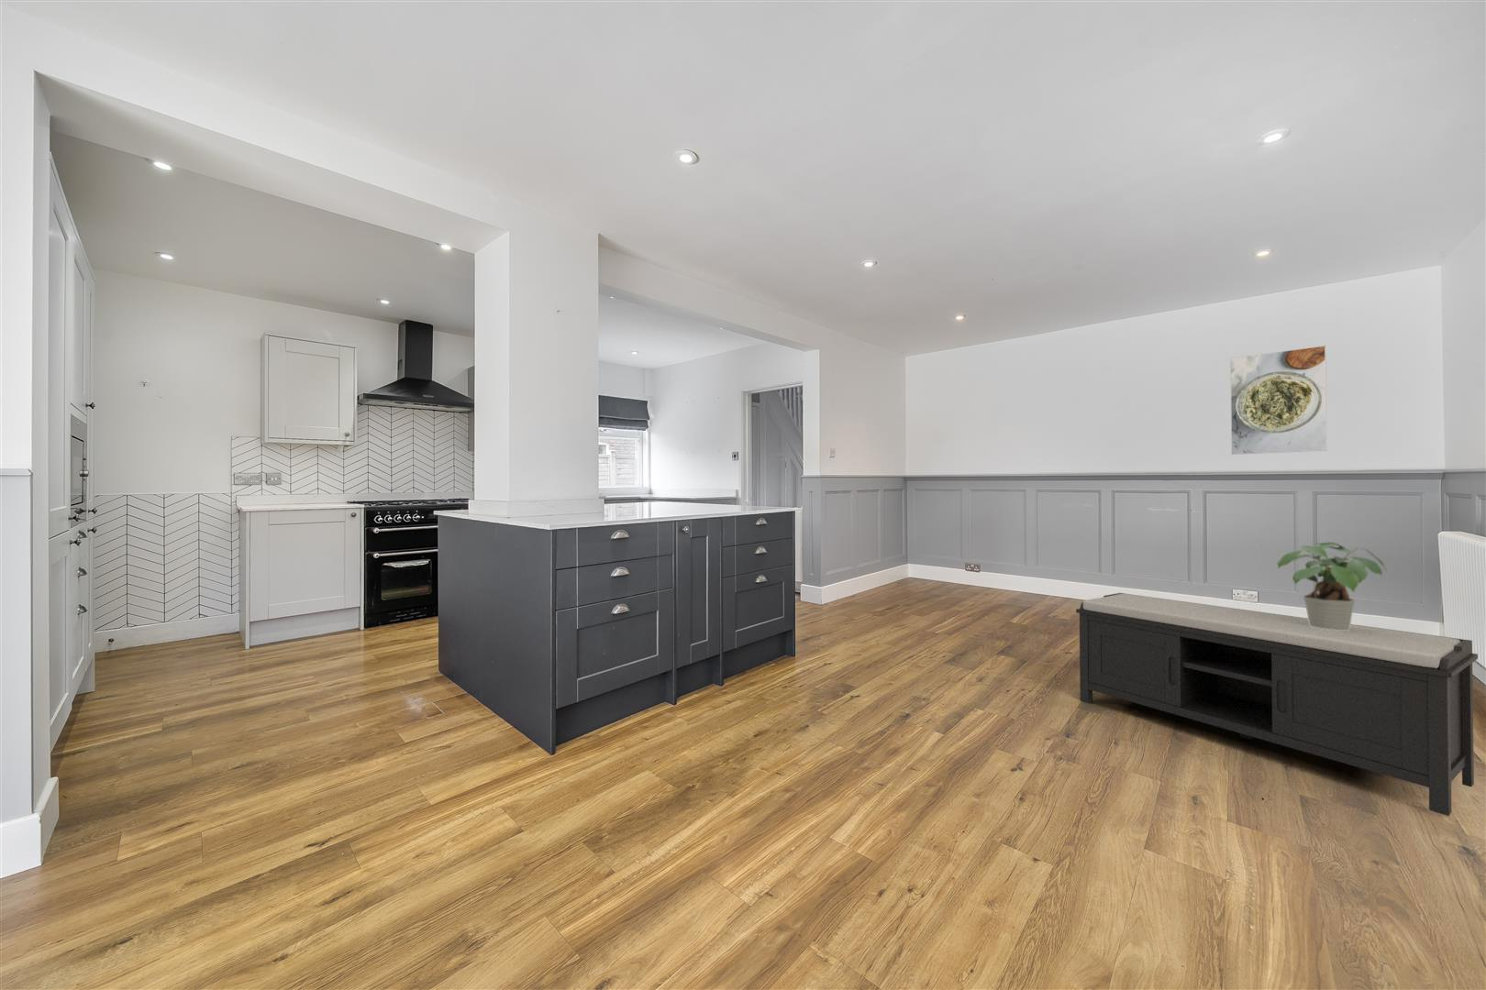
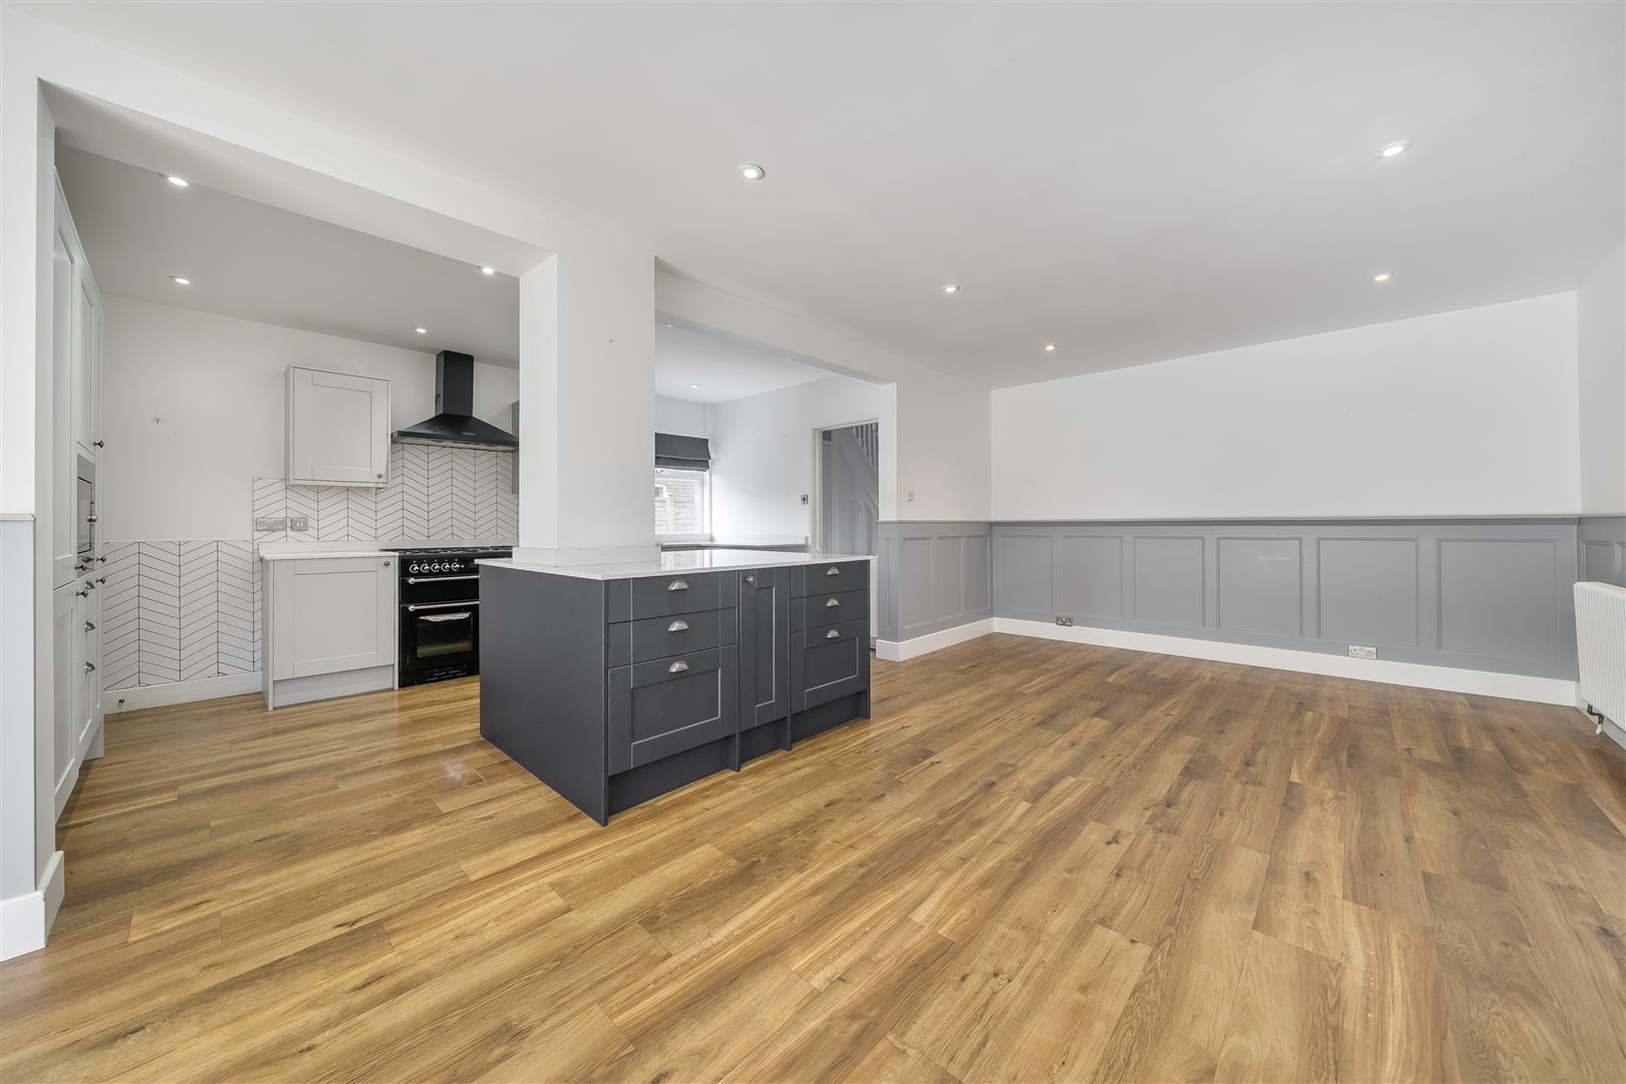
- bench [1075,592,1478,817]
- potted plant [1276,541,1389,631]
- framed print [1229,345,1327,455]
